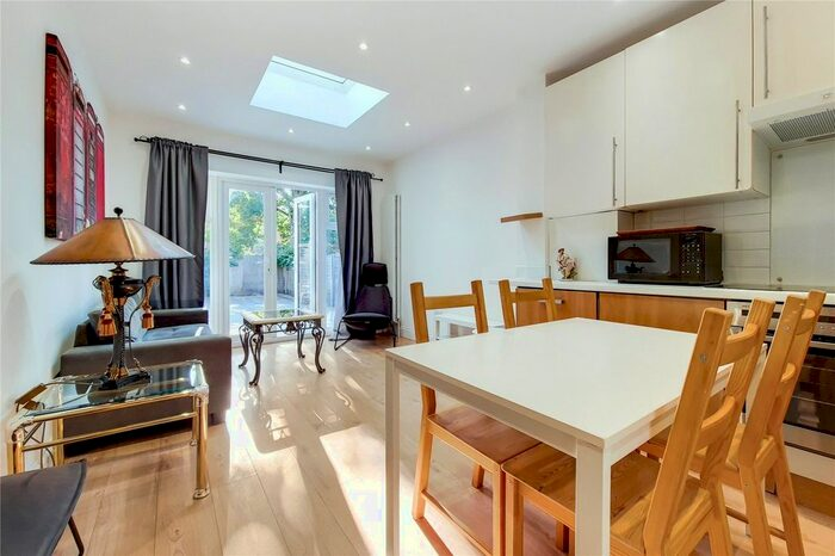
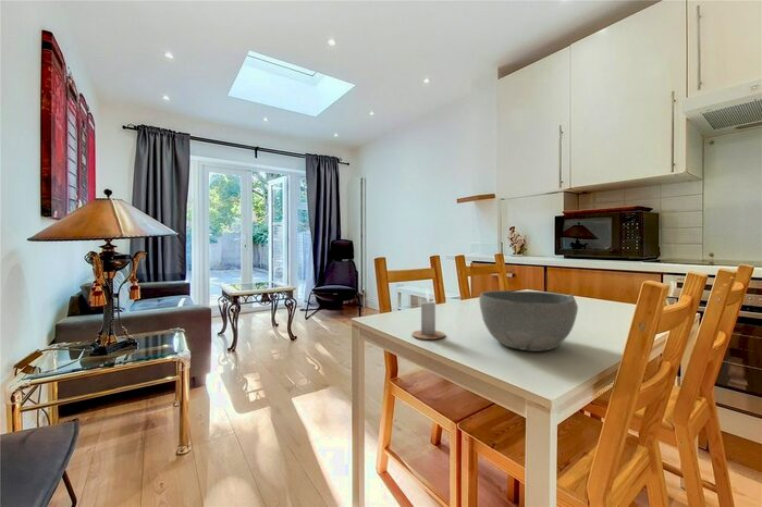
+ bowl [478,289,579,353]
+ candle [410,287,446,341]
